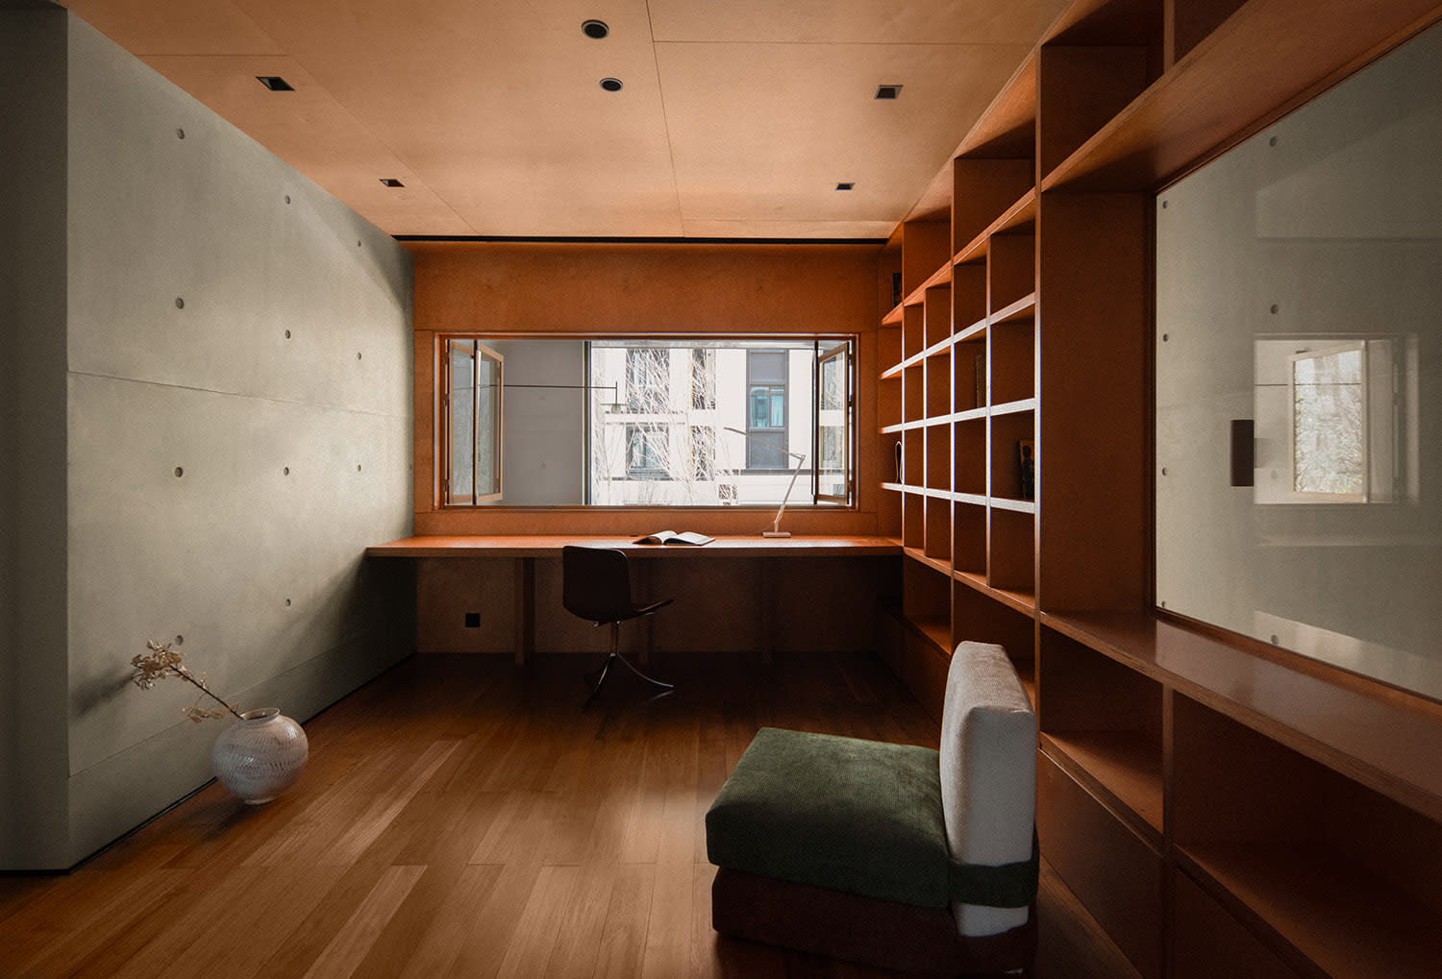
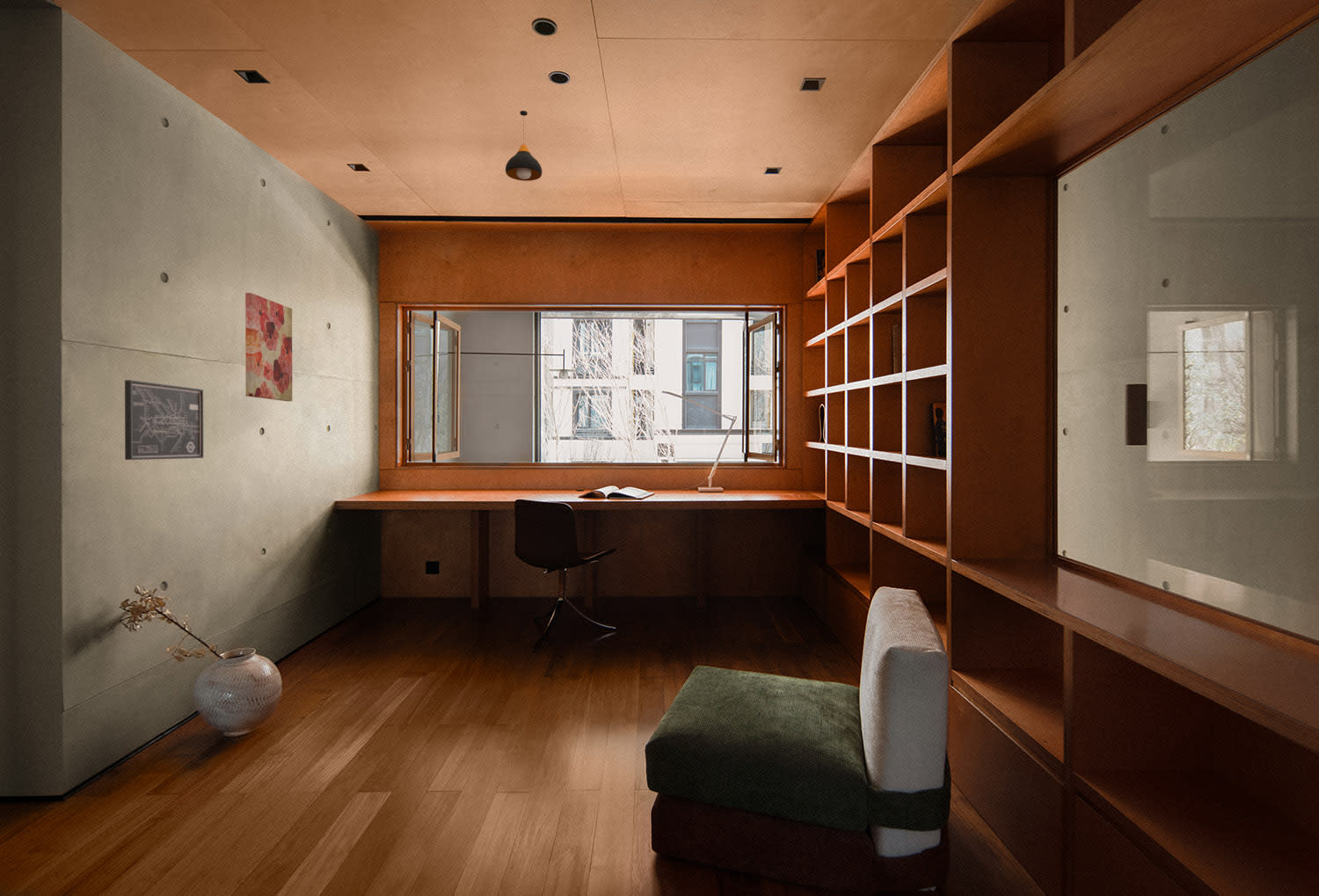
+ wall art [124,379,204,461]
+ pendant light [505,110,543,182]
+ wall art [244,292,293,402]
